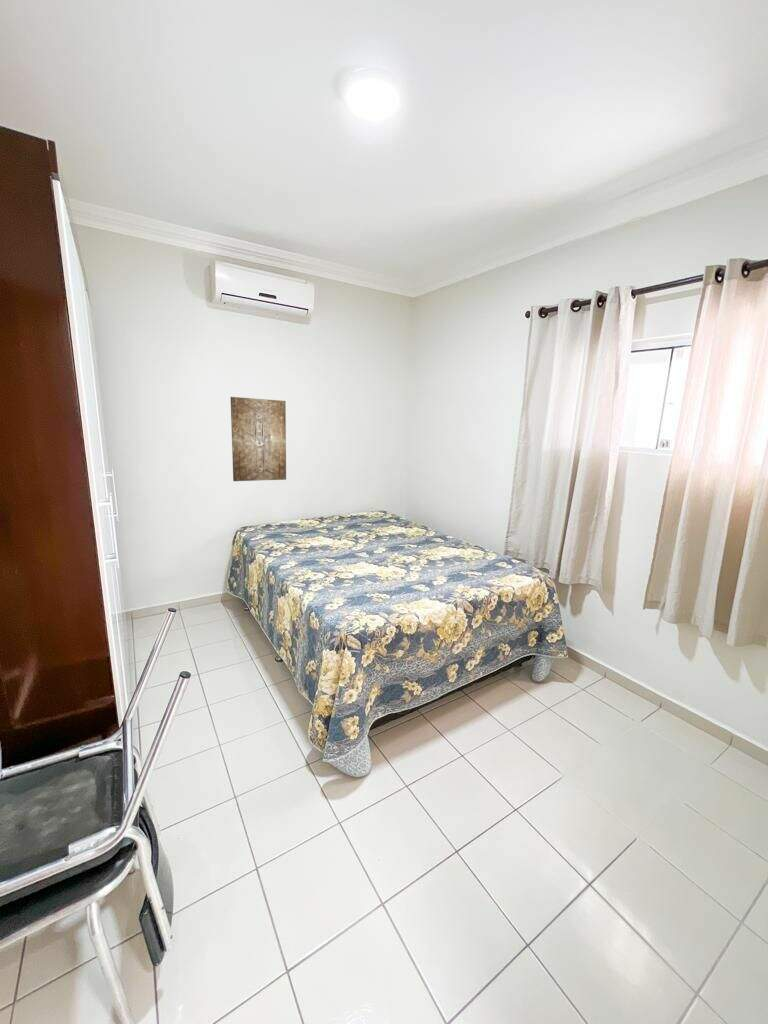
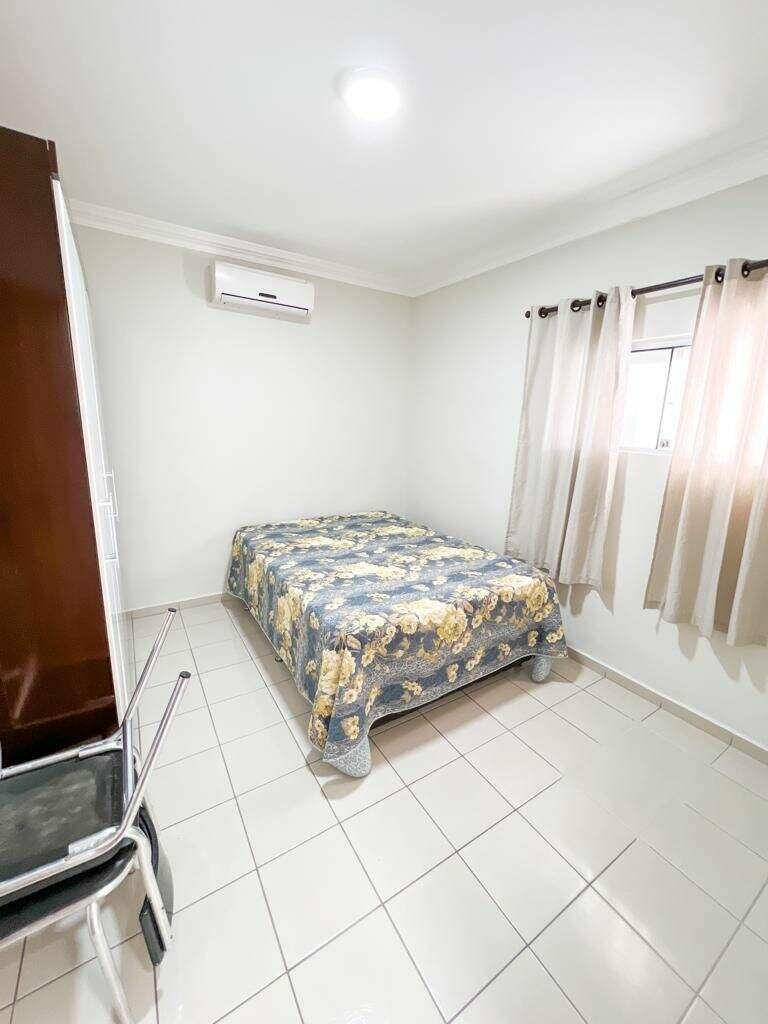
- wall art [229,396,287,482]
